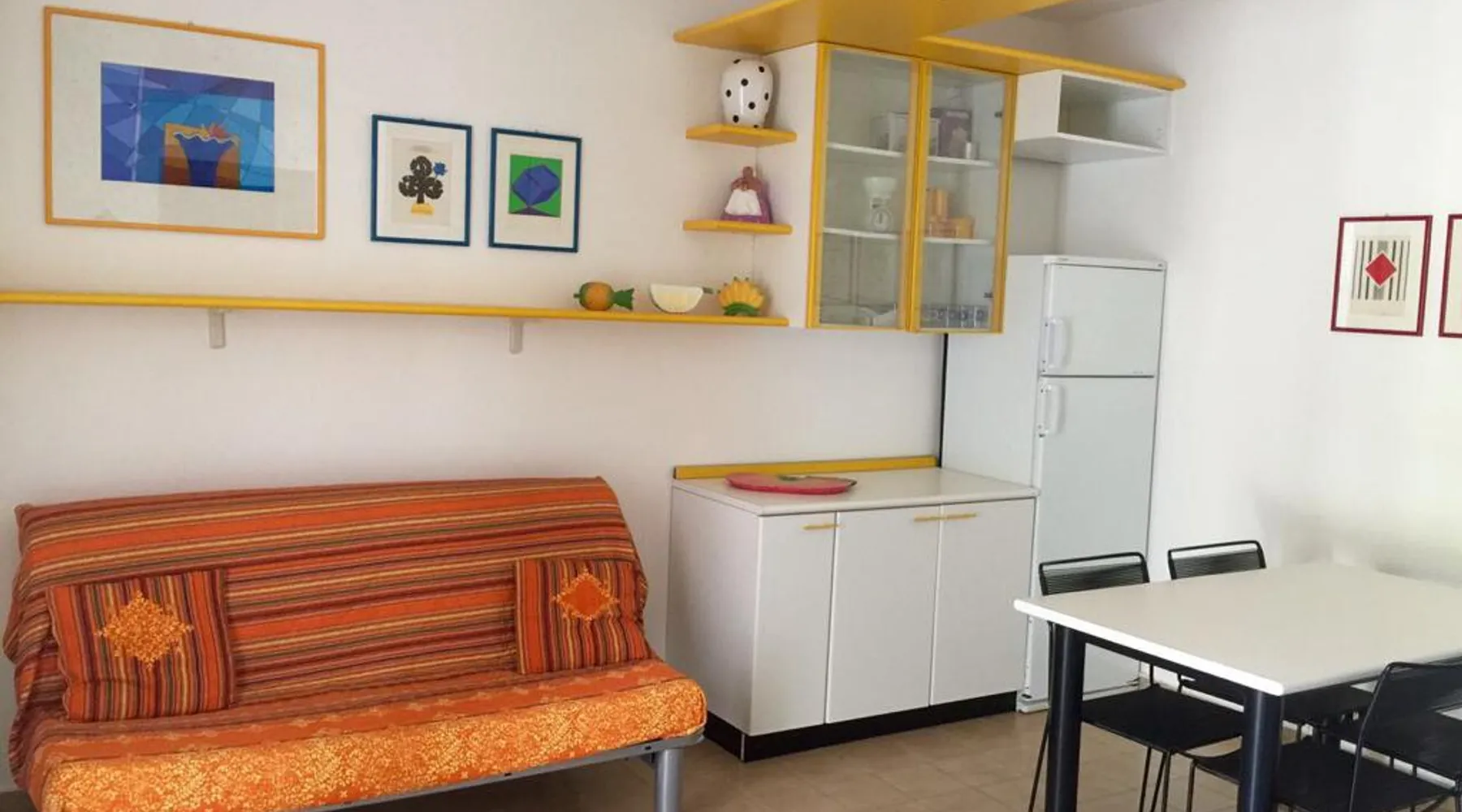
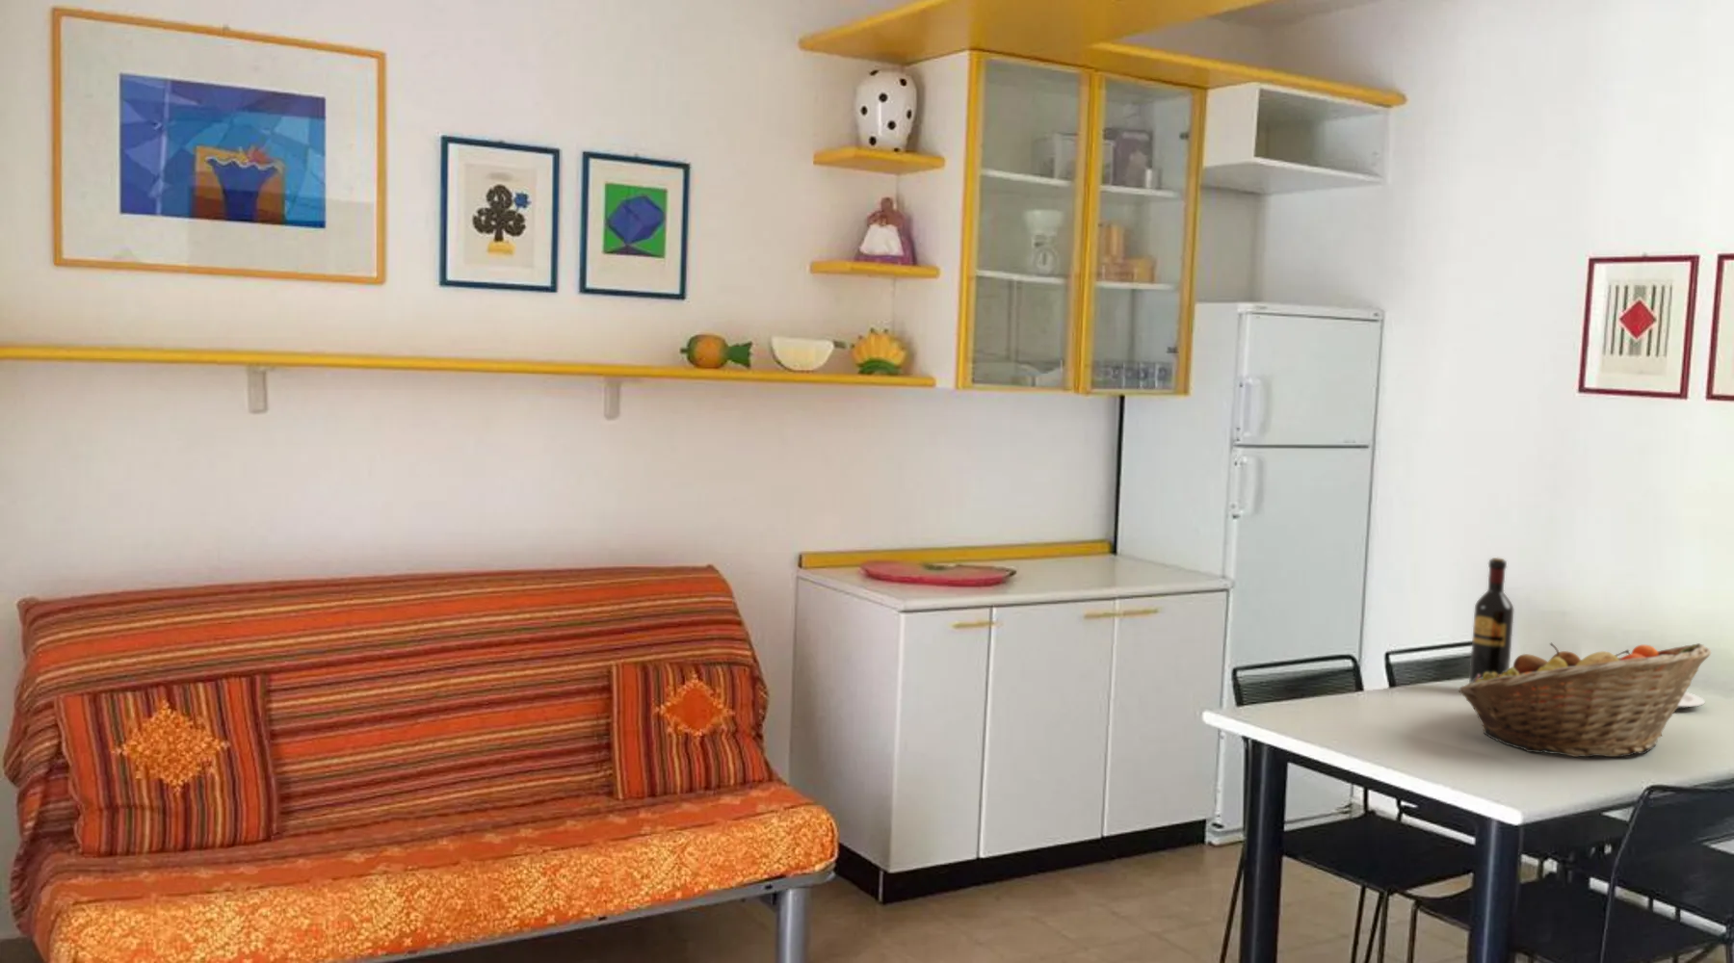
+ wine bottle [1468,556,1515,683]
+ fruit basket [1459,643,1711,758]
+ plate [1677,691,1706,709]
